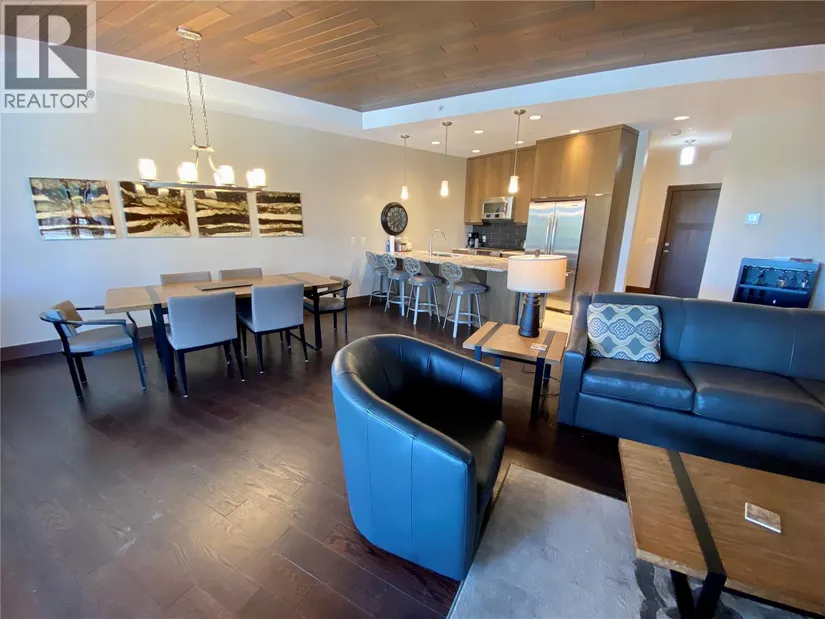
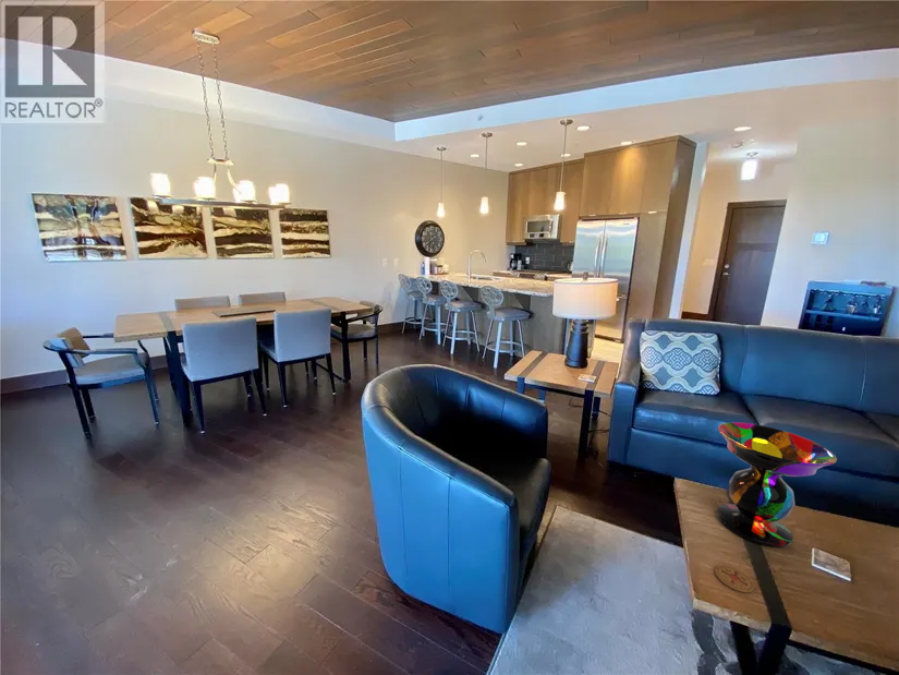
+ decorative bowl [716,421,838,549]
+ coaster [714,565,755,593]
